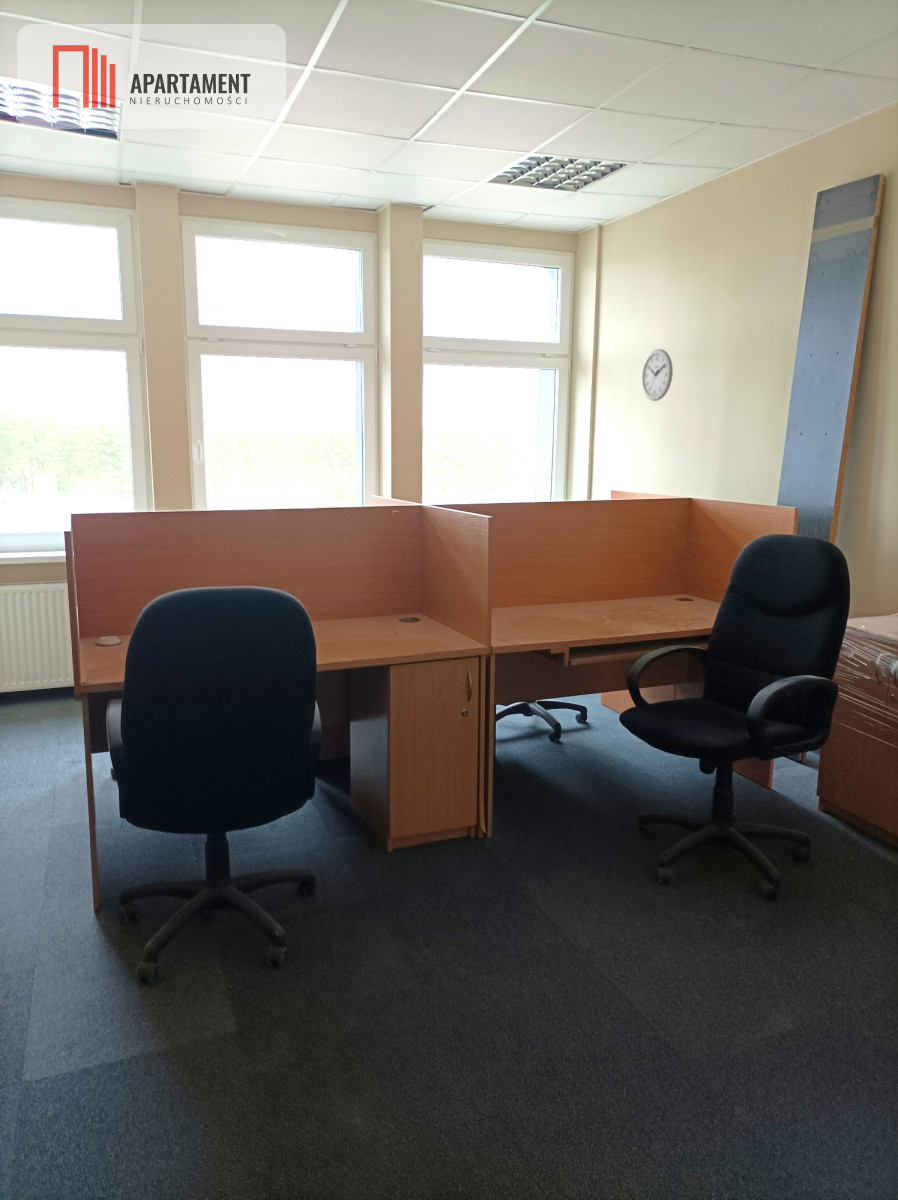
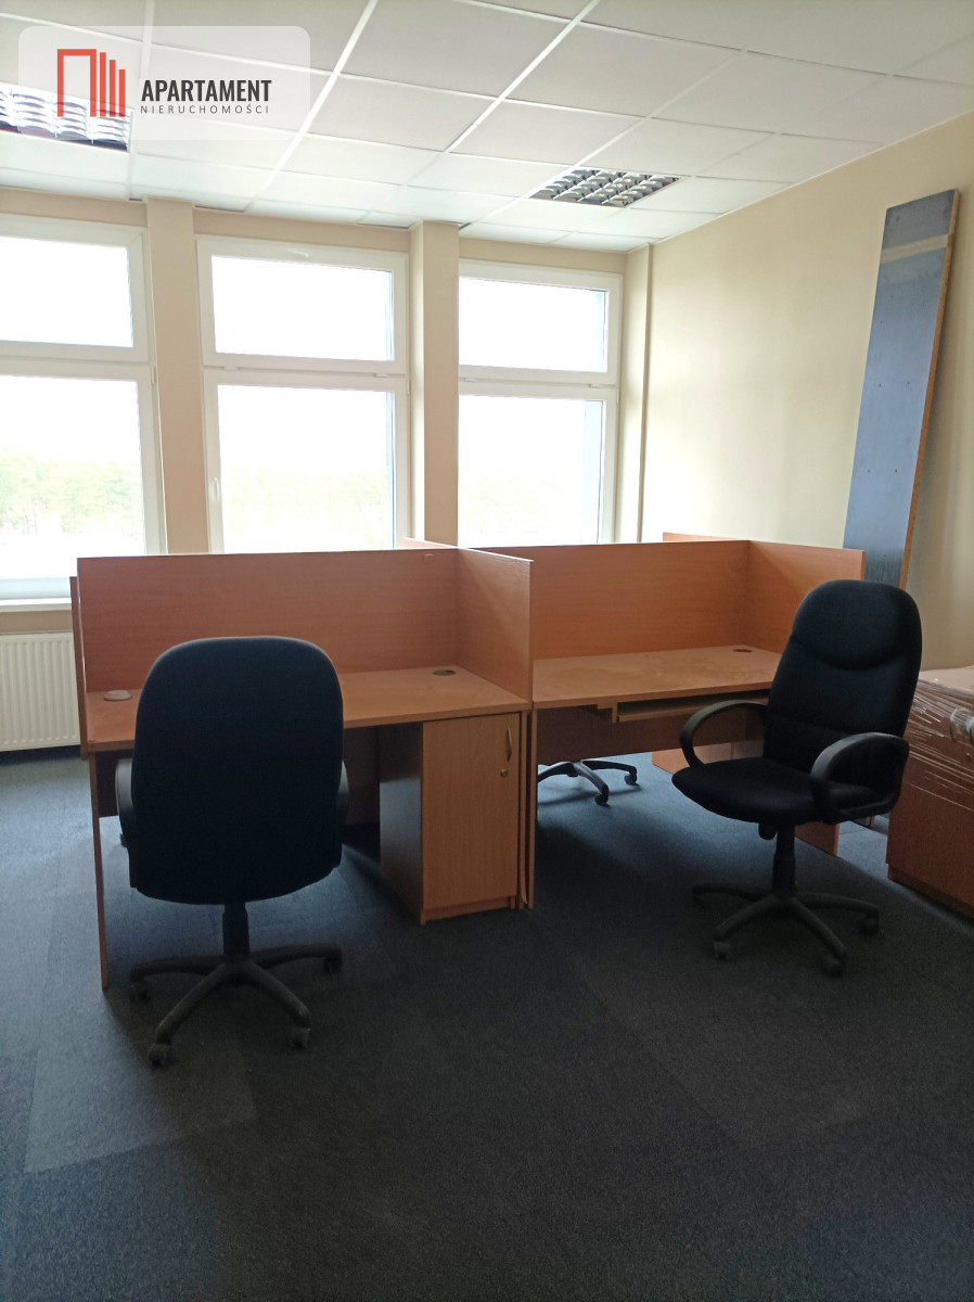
- wall clock [641,348,674,402]
